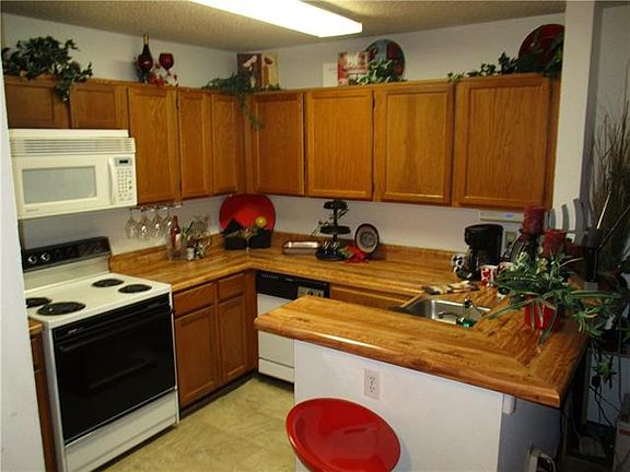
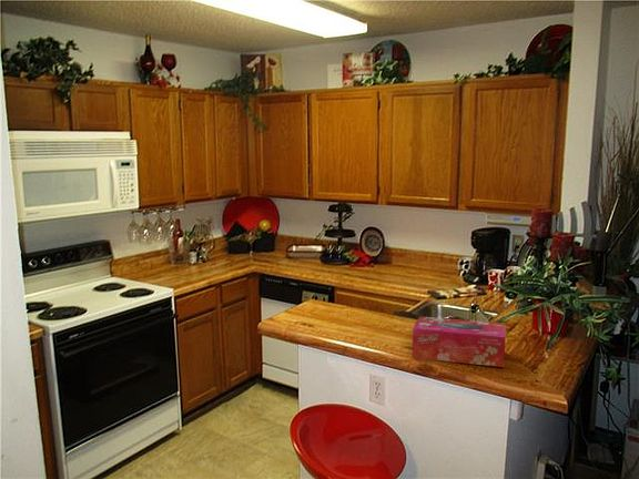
+ tissue box [412,316,507,368]
